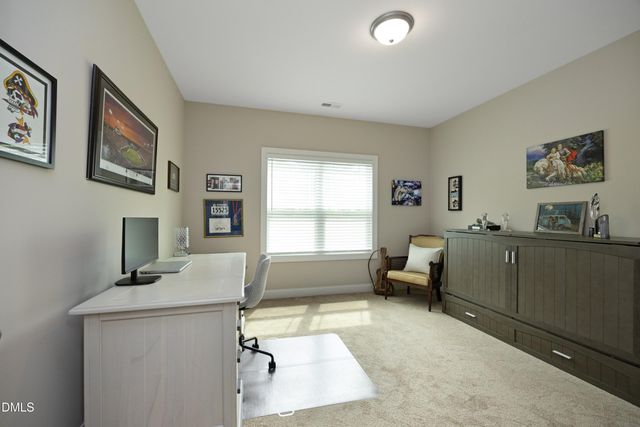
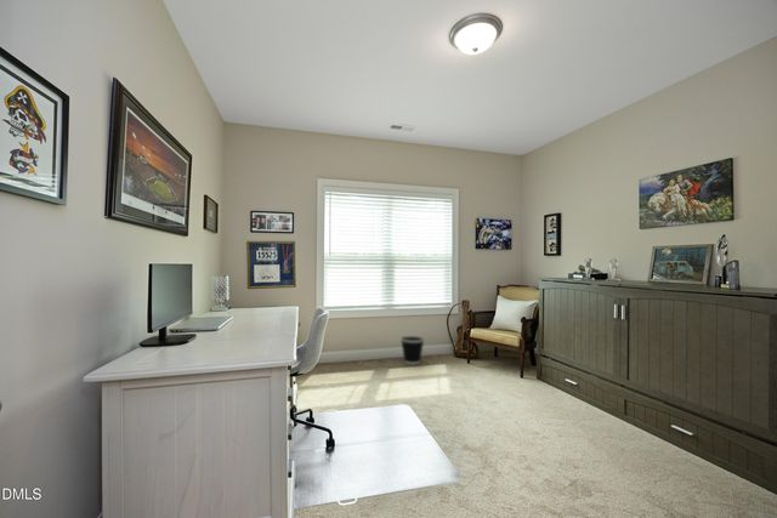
+ wastebasket [399,335,426,365]
